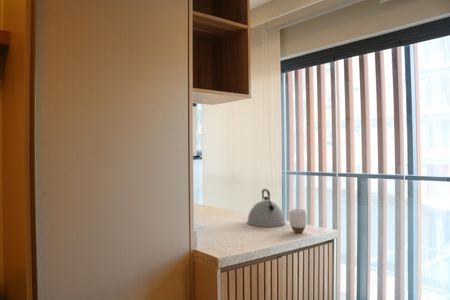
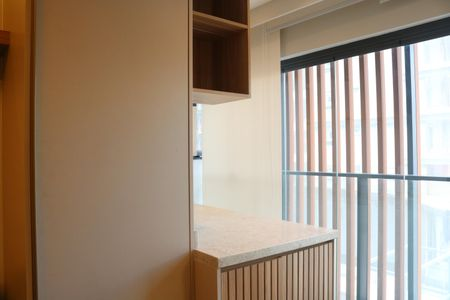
- kettle [246,188,286,228]
- mug [288,208,308,234]
